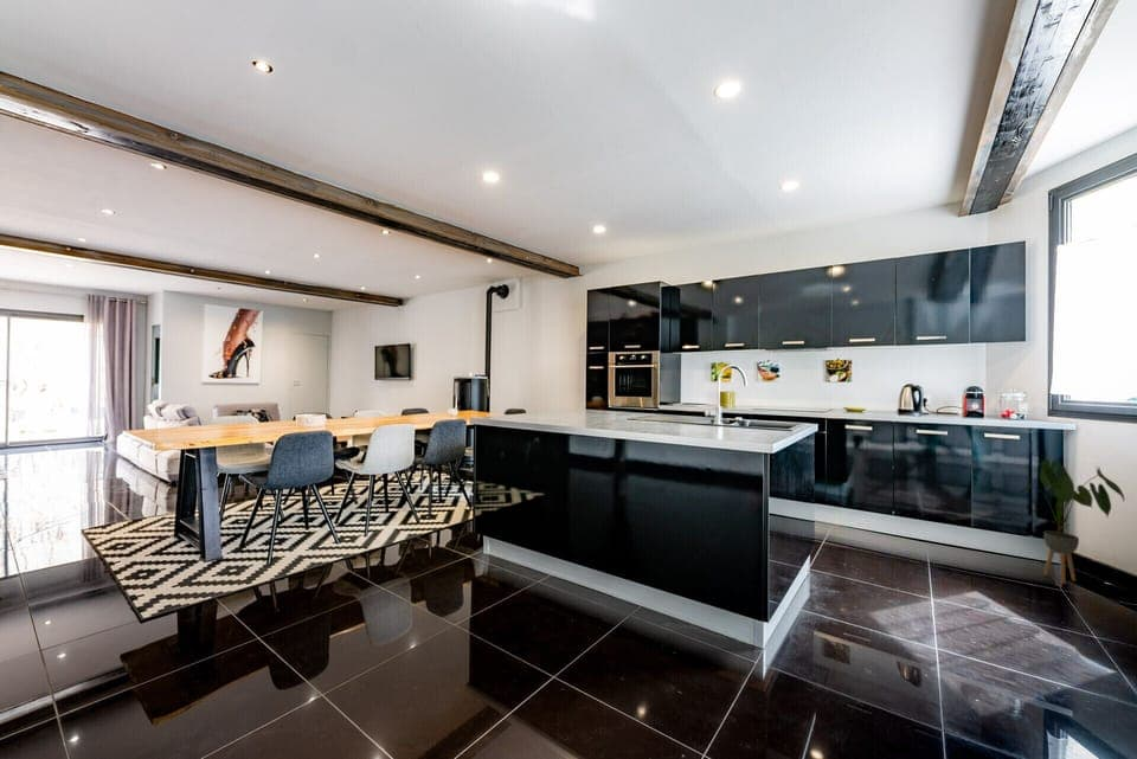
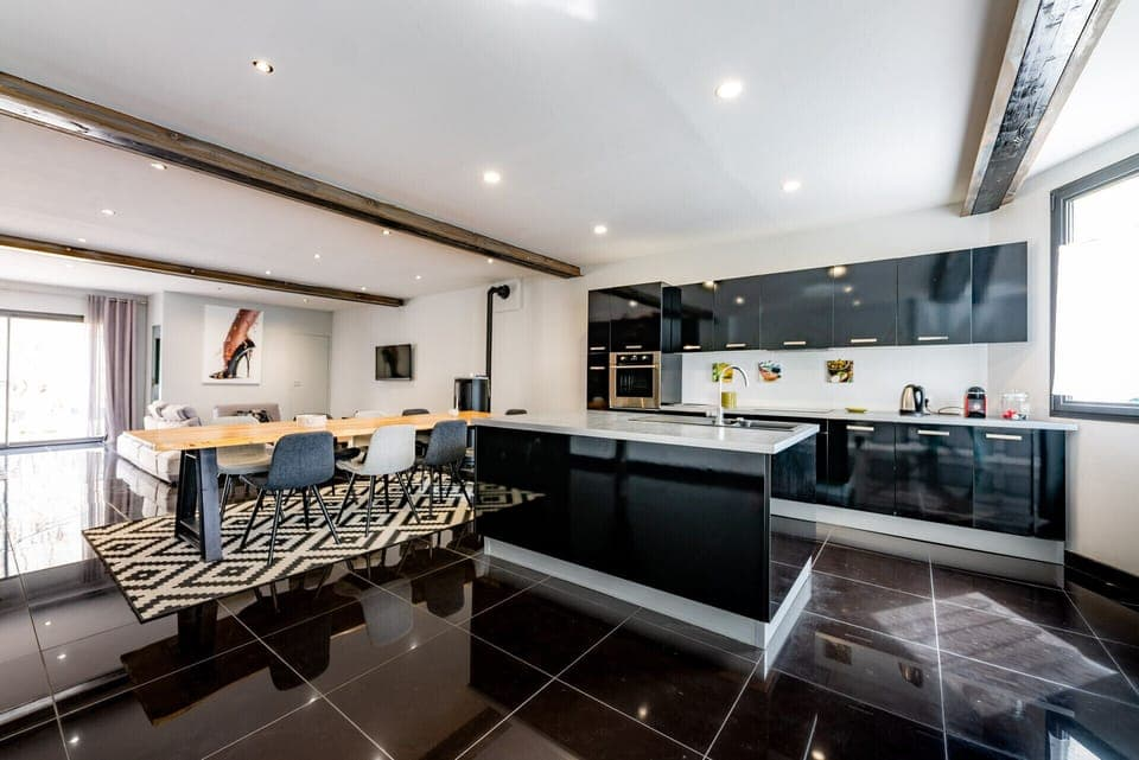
- house plant [1015,458,1125,585]
